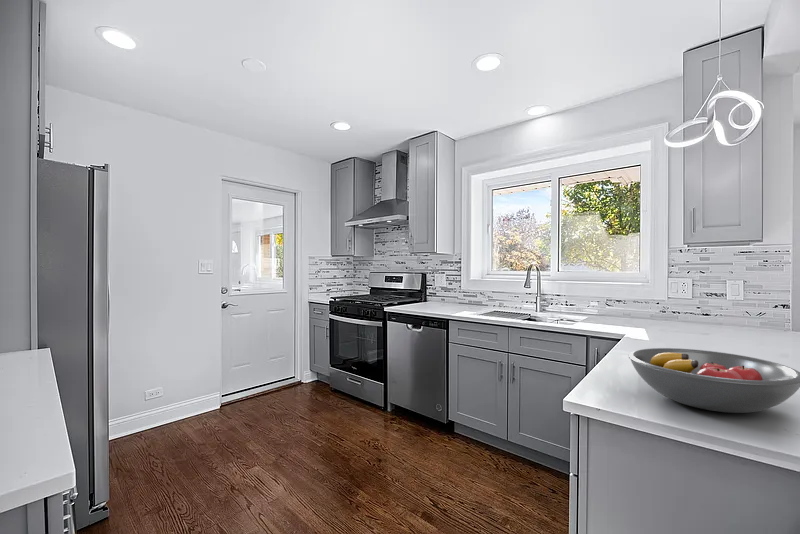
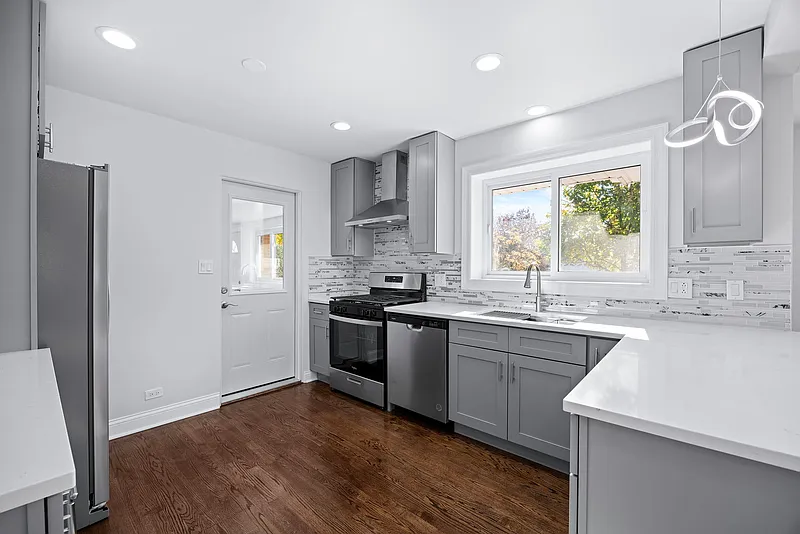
- fruit bowl [628,347,800,414]
